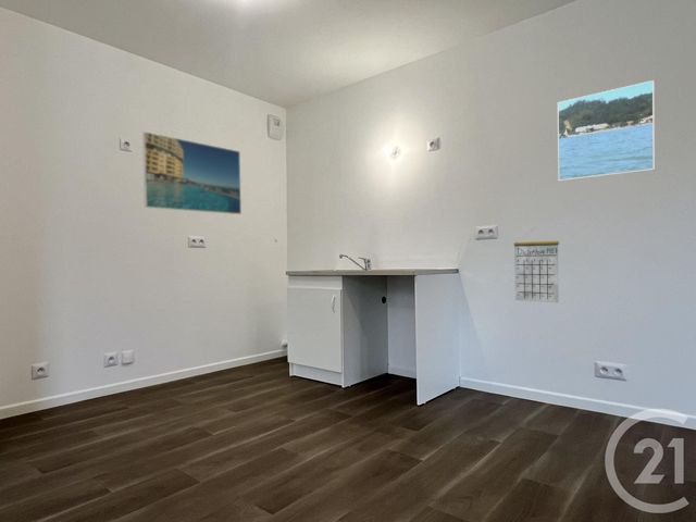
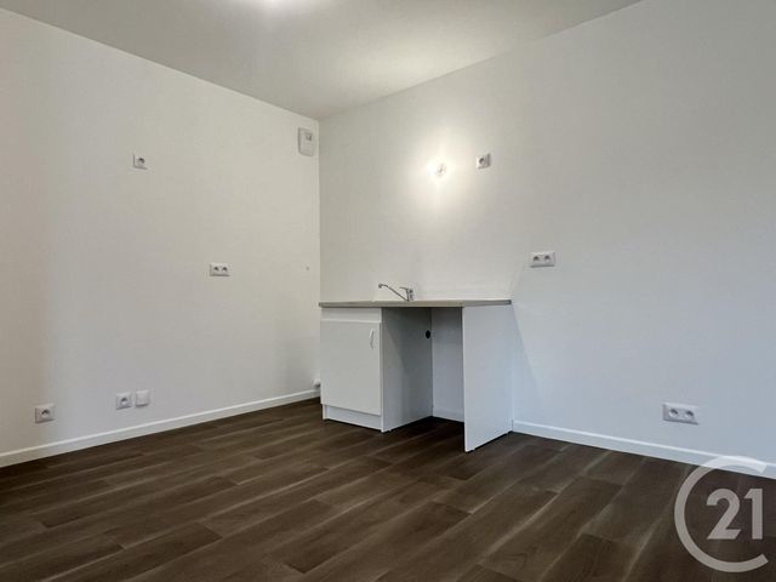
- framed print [141,130,243,215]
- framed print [557,79,656,183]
- calendar [513,227,560,303]
